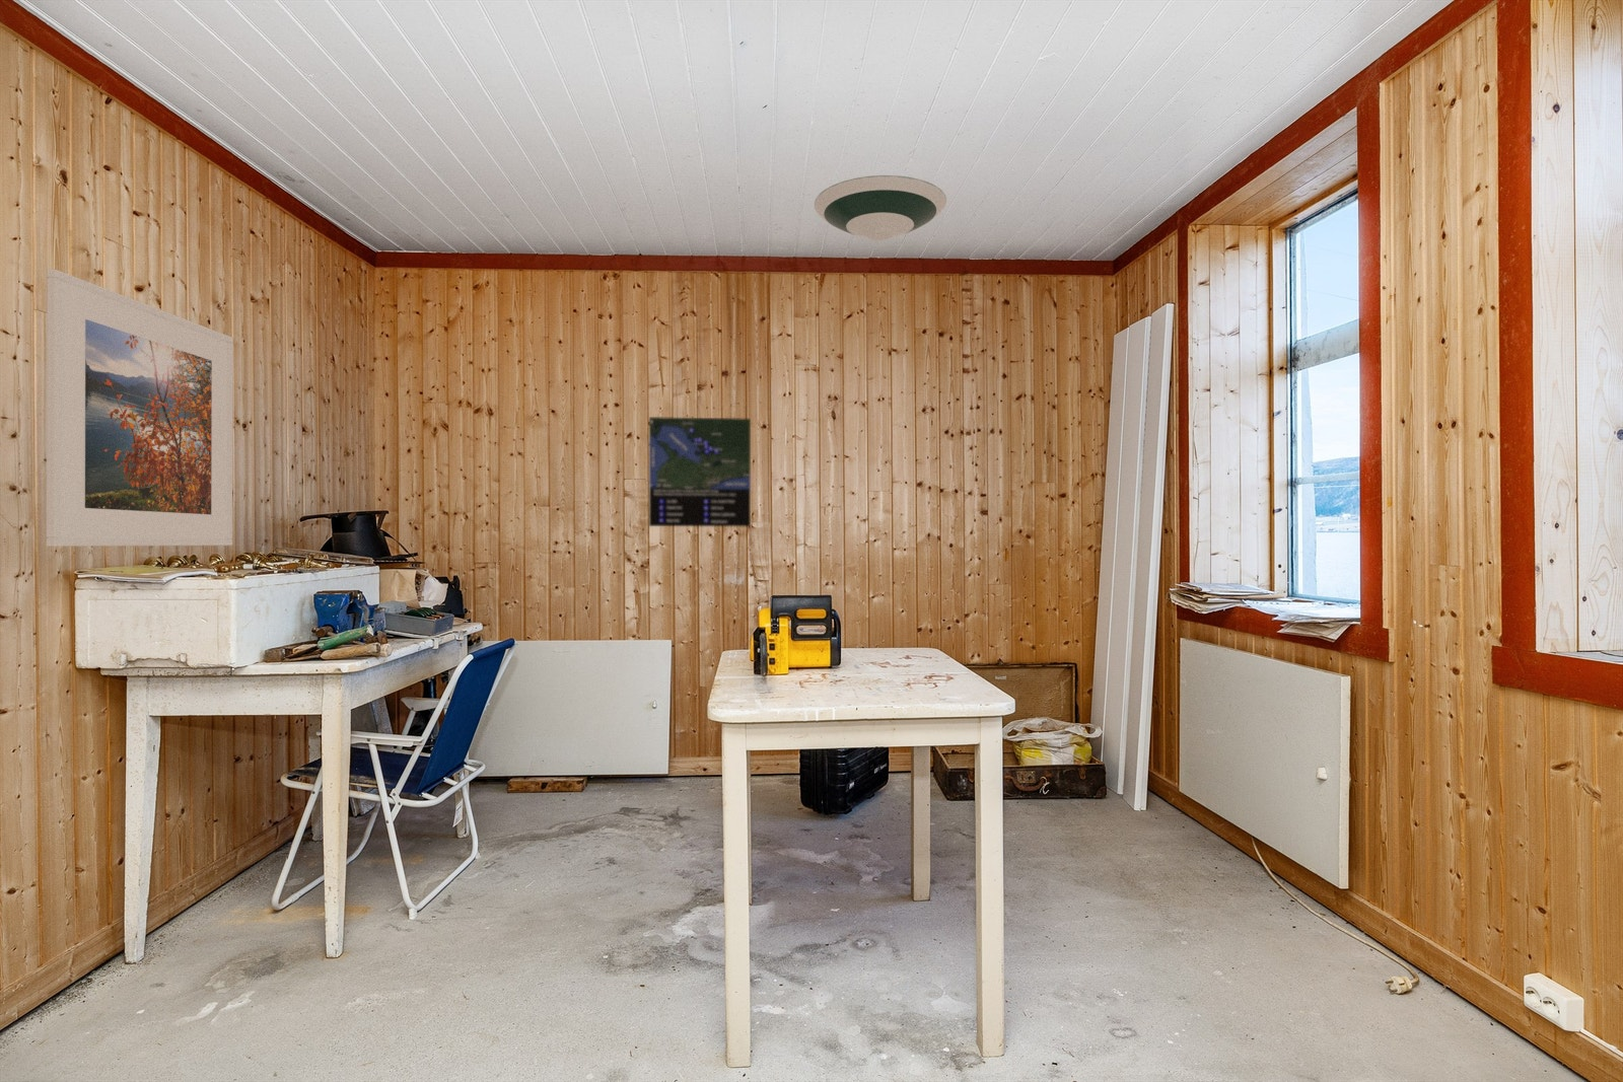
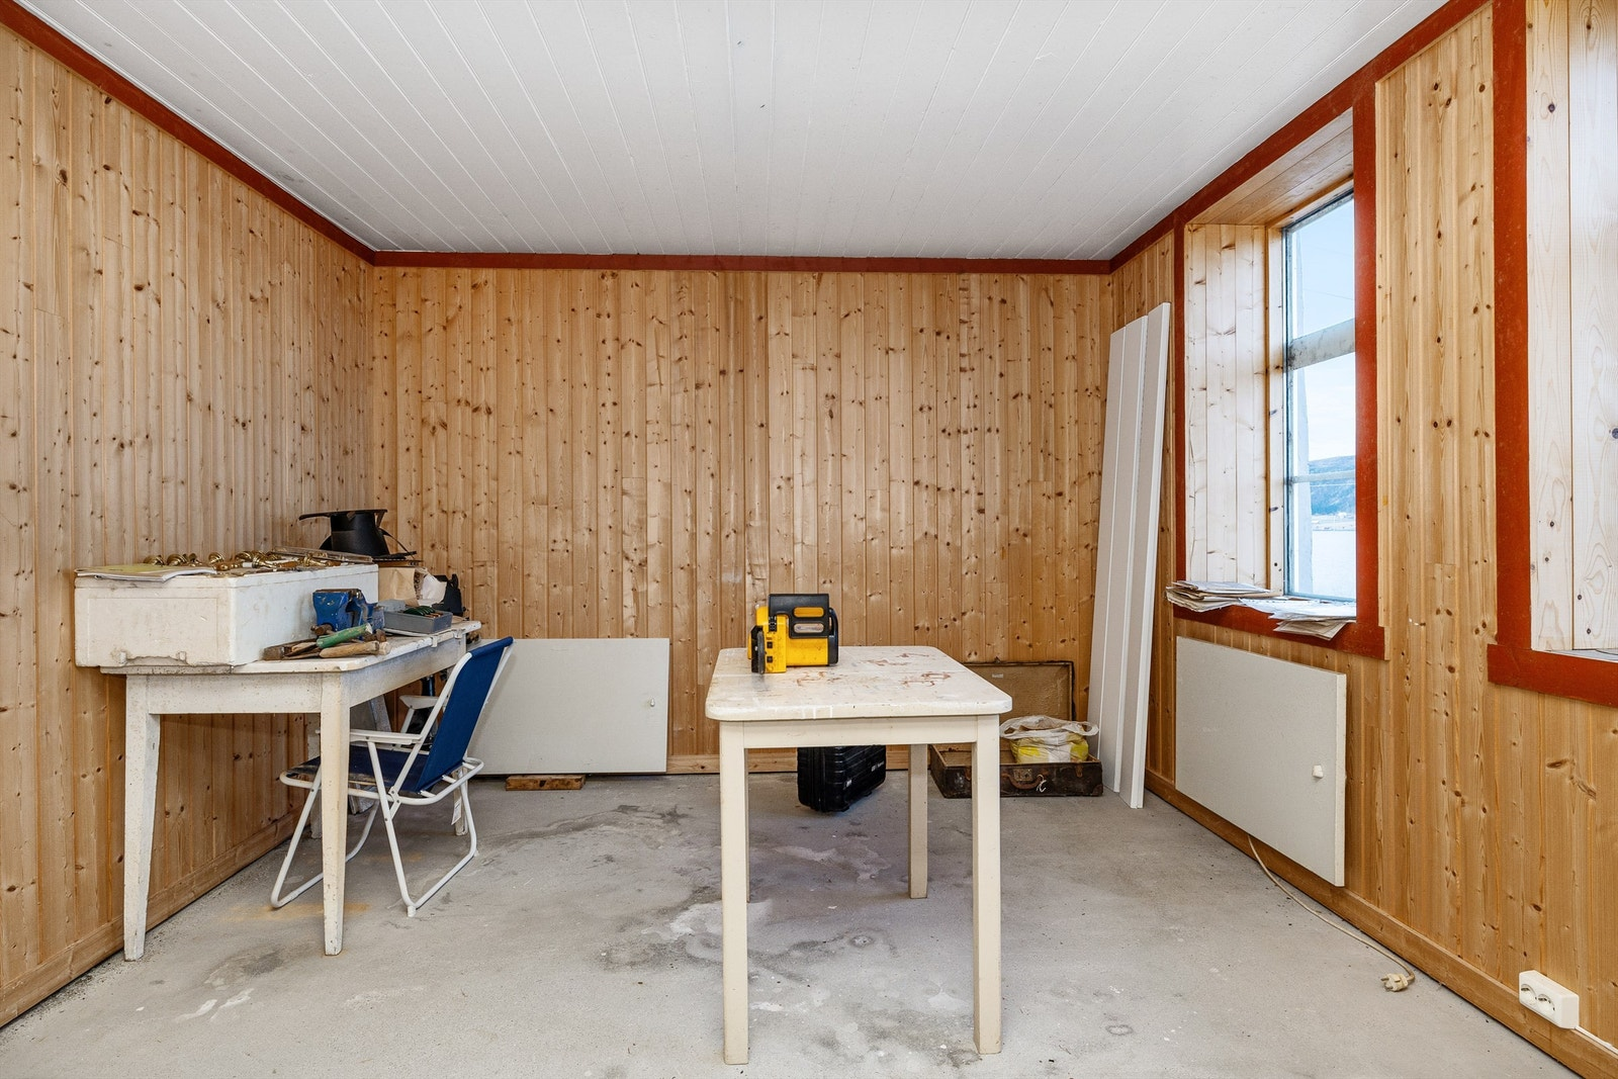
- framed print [46,268,234,547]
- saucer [814,174,948,242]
- map [648,415,751,528]
